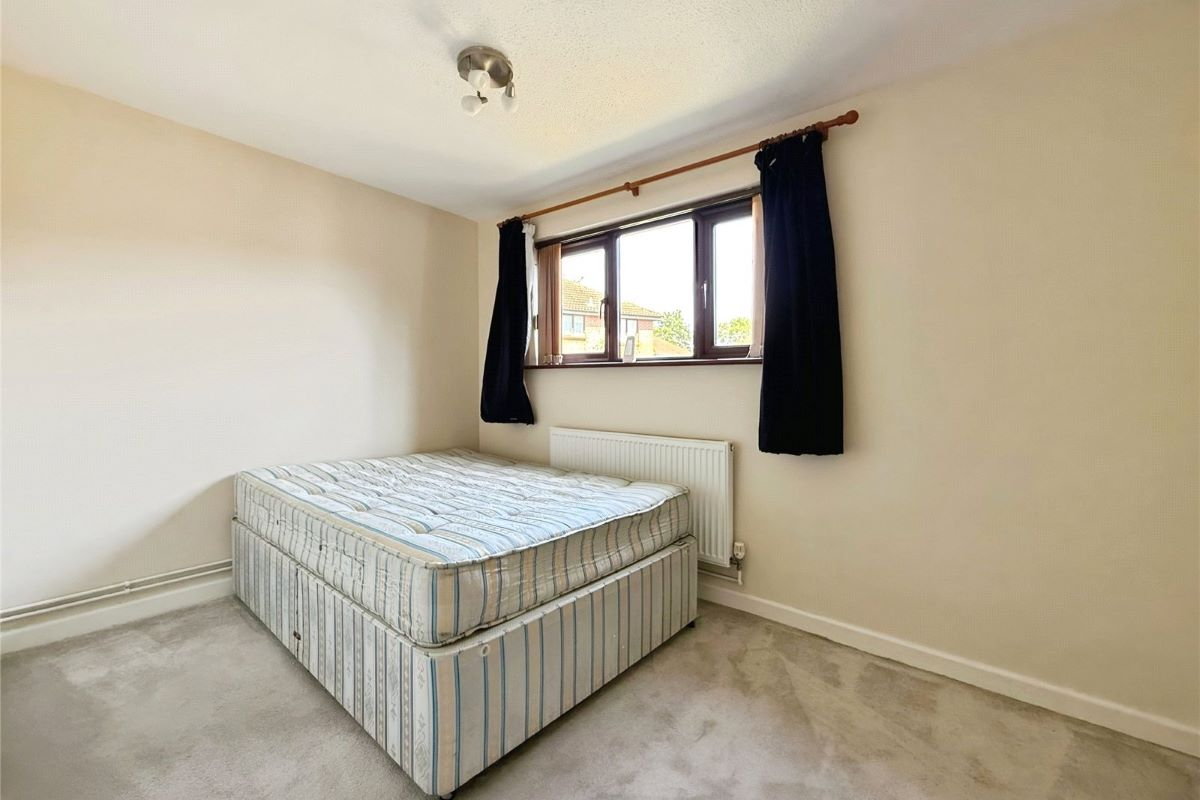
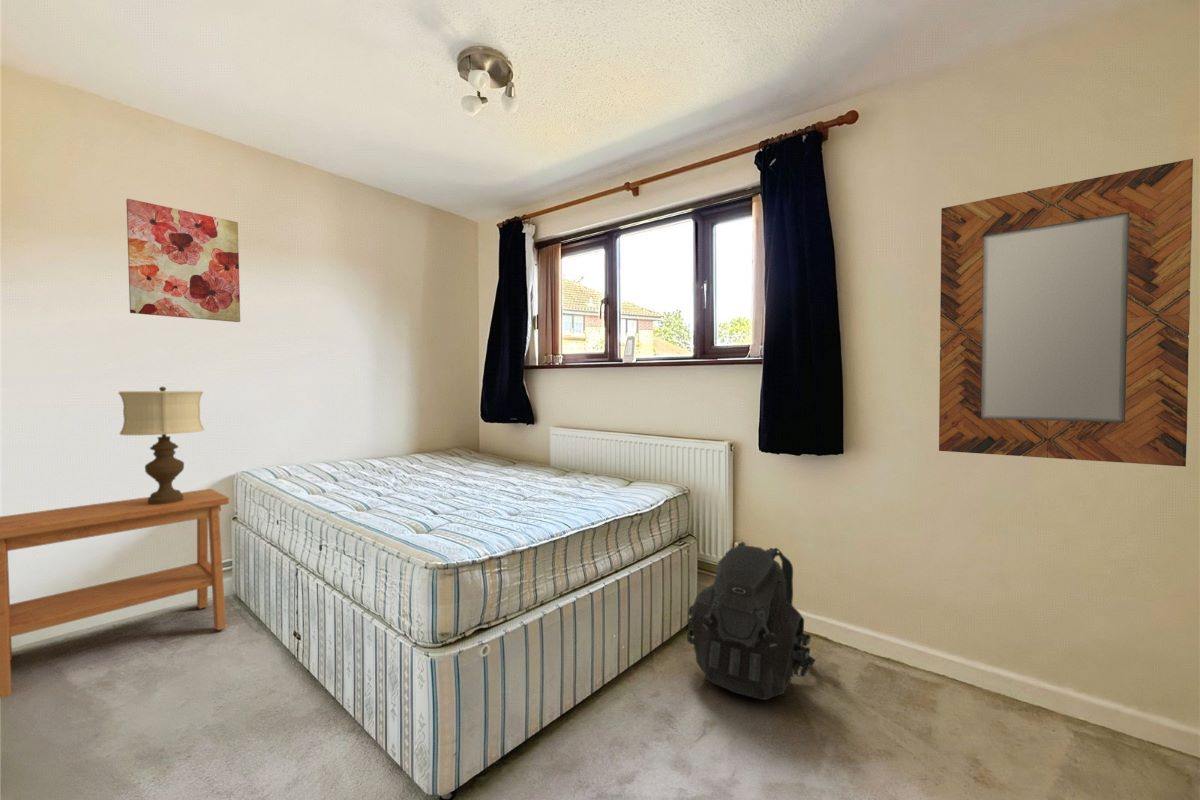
+ backpack [686,541,817,701]
+ wall art [125,197,241,323]
+ home mirror [938,158,1194,467]
+ side table [0,488,230,699]
+ table lamp [117,386,205,505]
